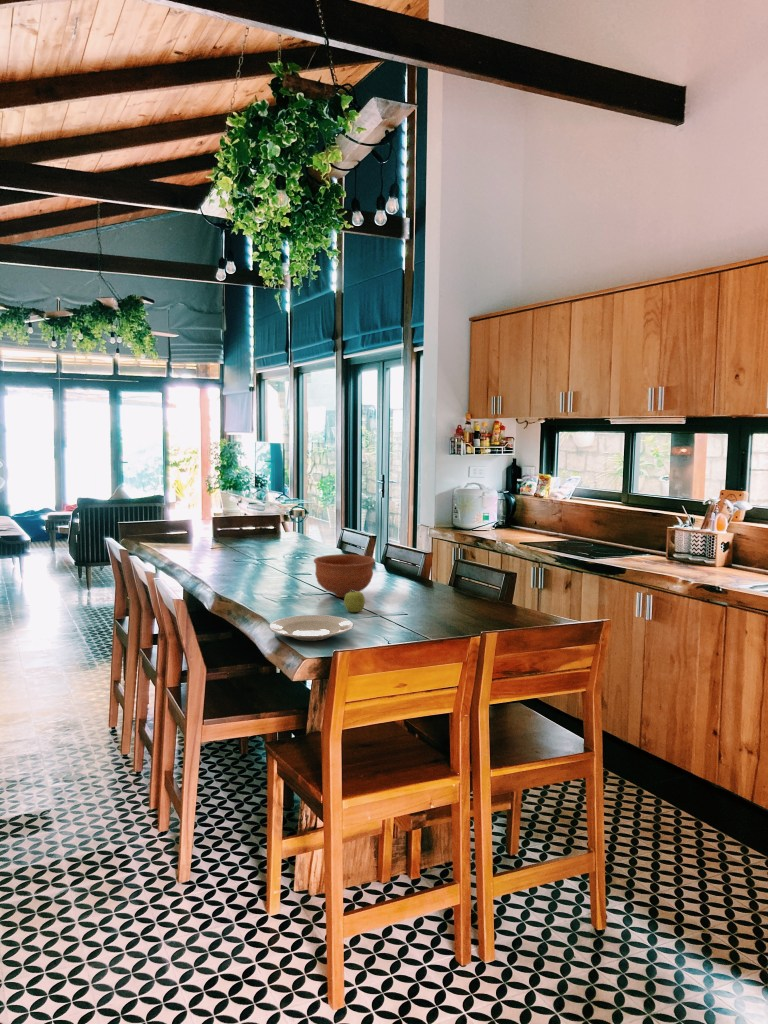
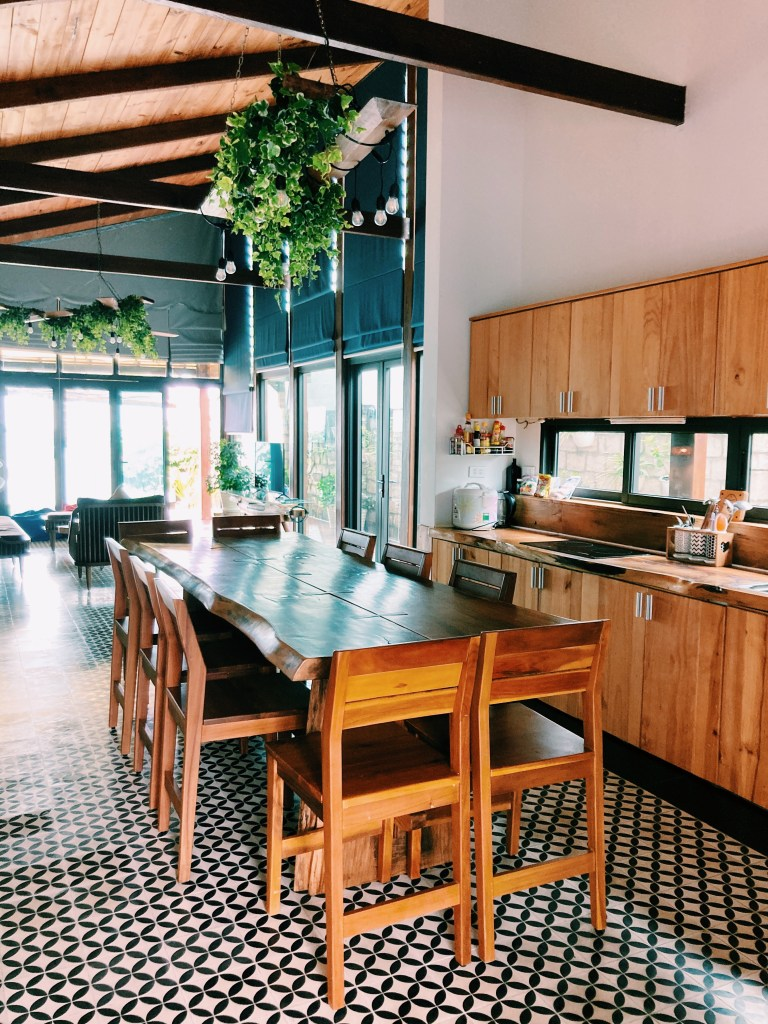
- plate [268,614,355,642]
- fruit [343,590,366,614]
- bowl [313,553,376,598]
